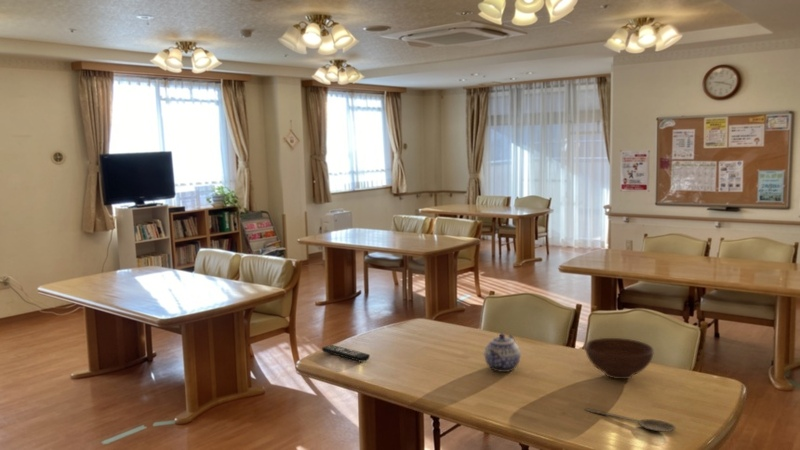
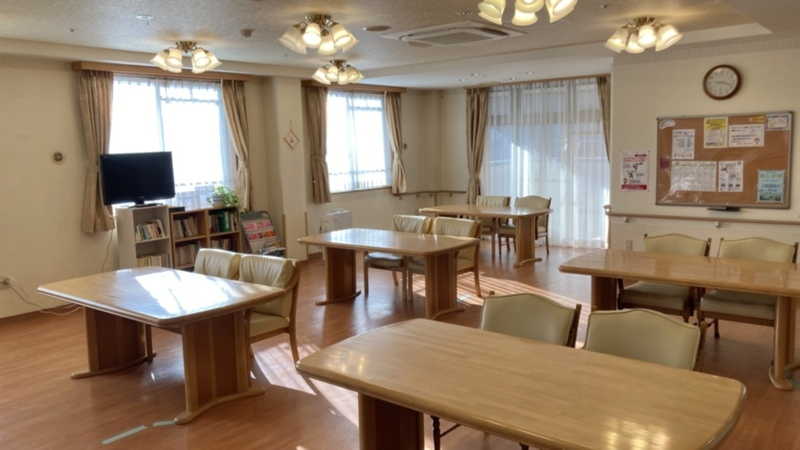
- wooden spoon [583,407,676,433]
- remote control [321,344,371,363]
- bowl [584,337,655,380]
- teapot [483,332,522,373]
